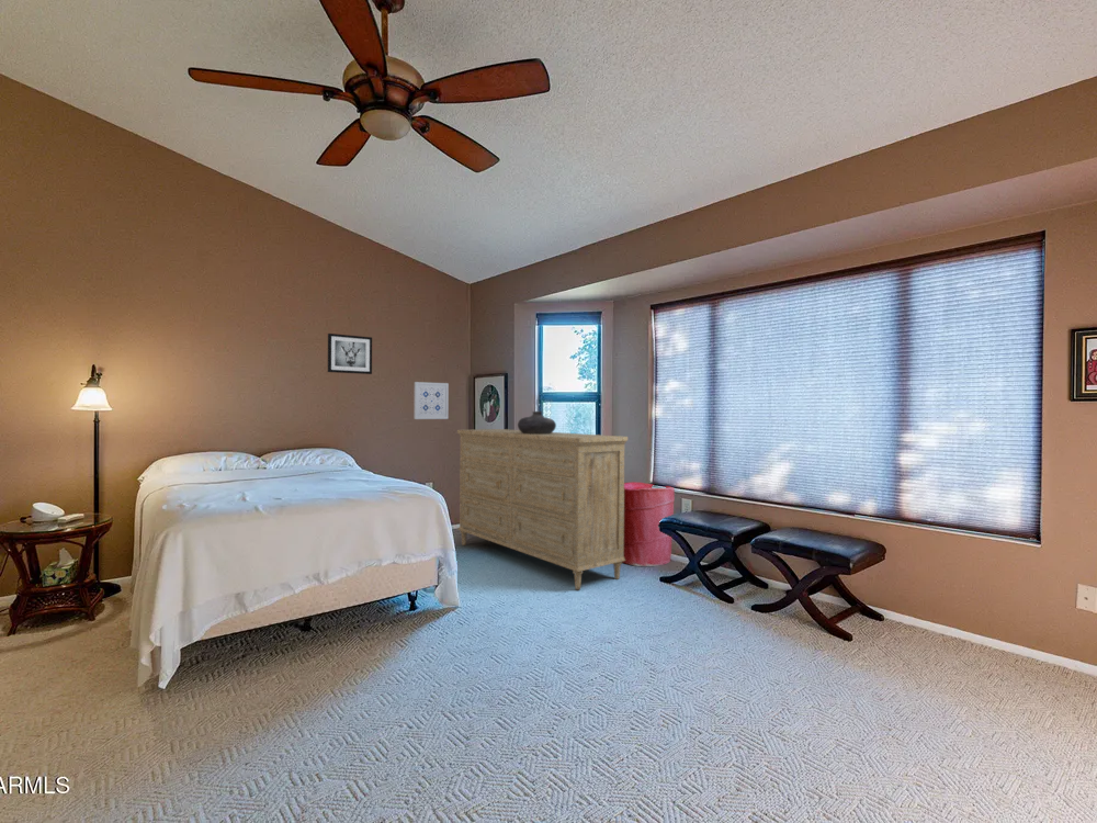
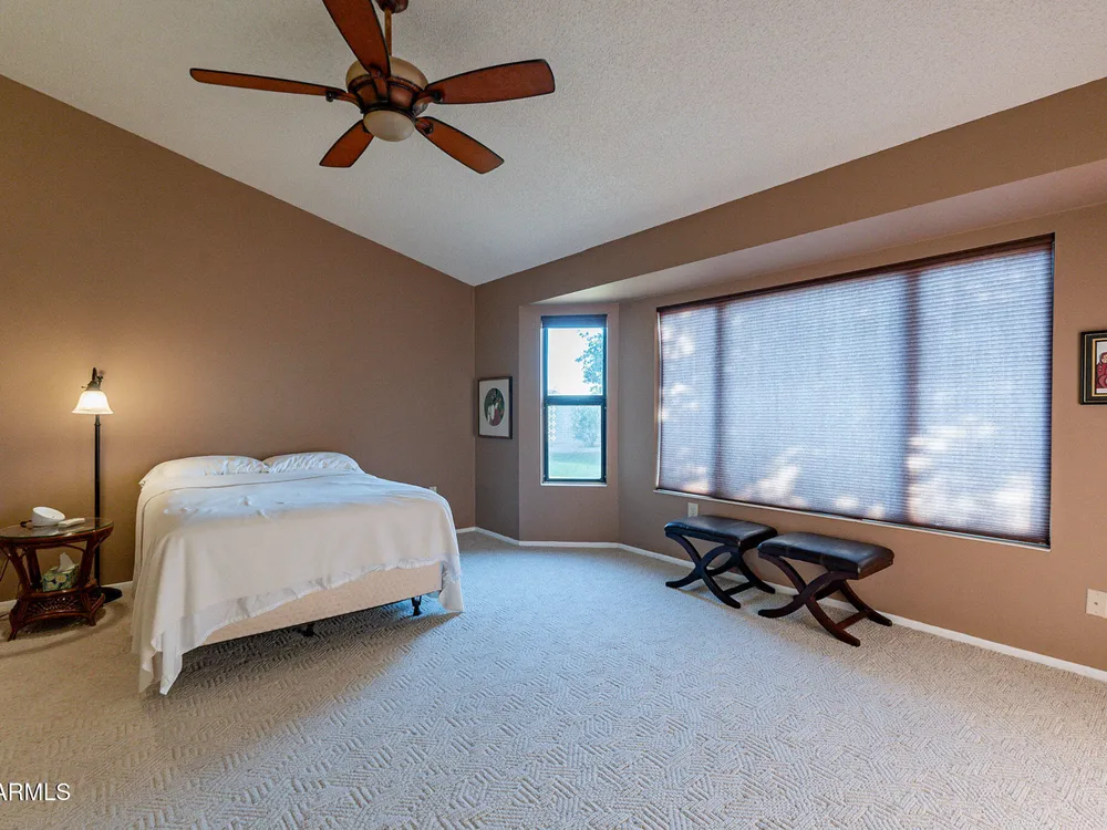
- dresser [456,428,629,590]
- laundry hamper [622,481,676,567]
- wall art [327,332,373,375]
- vase [517,410,557,433]
- wall art [412,381,450,420]
